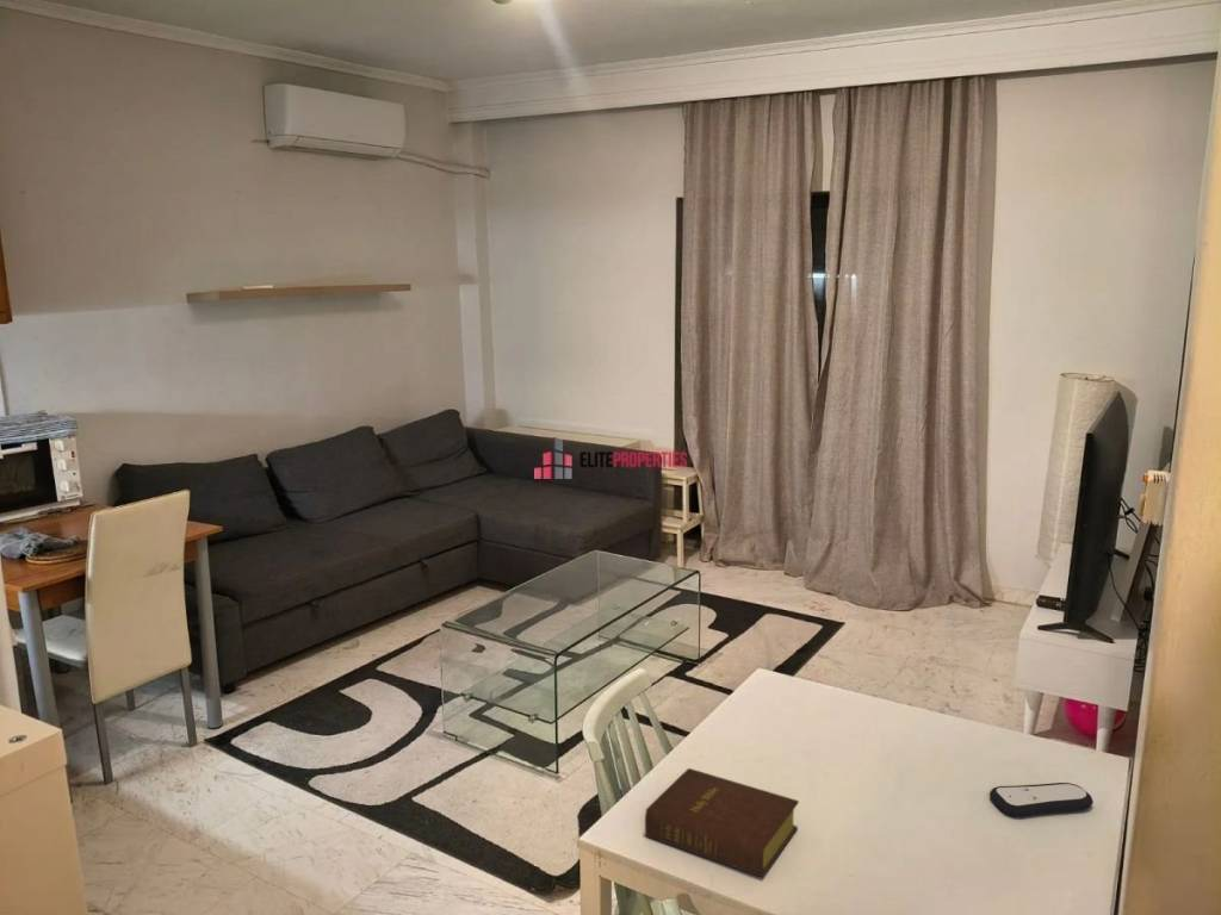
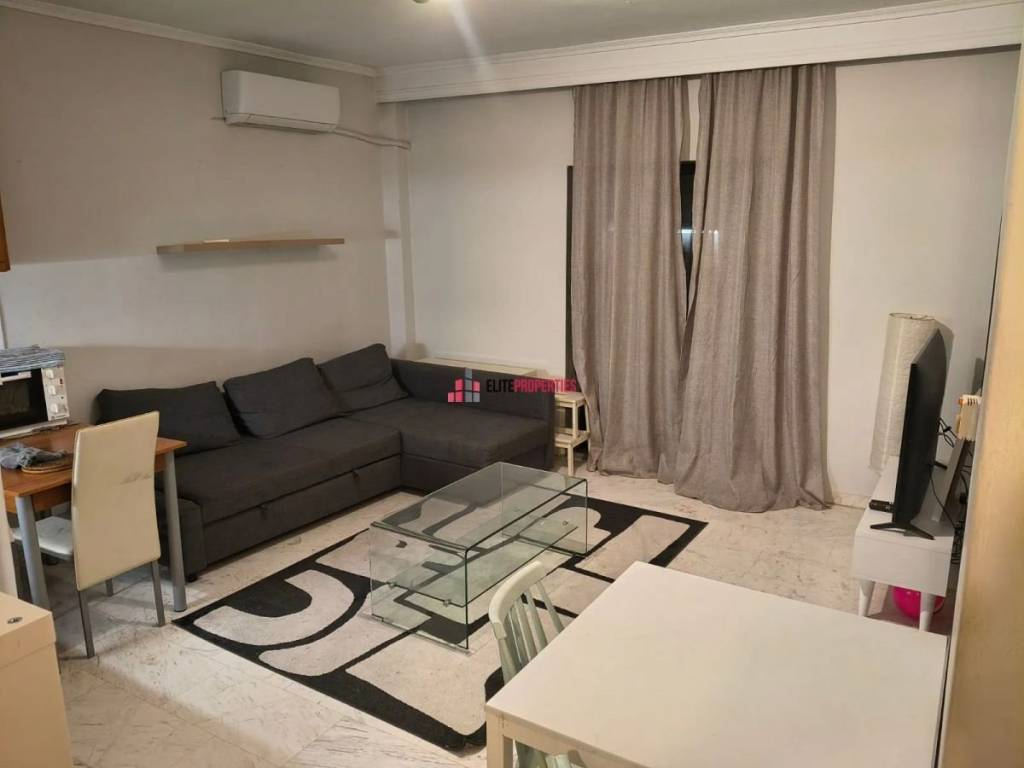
- remote control [988,782,1095,818]
- bible [644,767,800,879]
